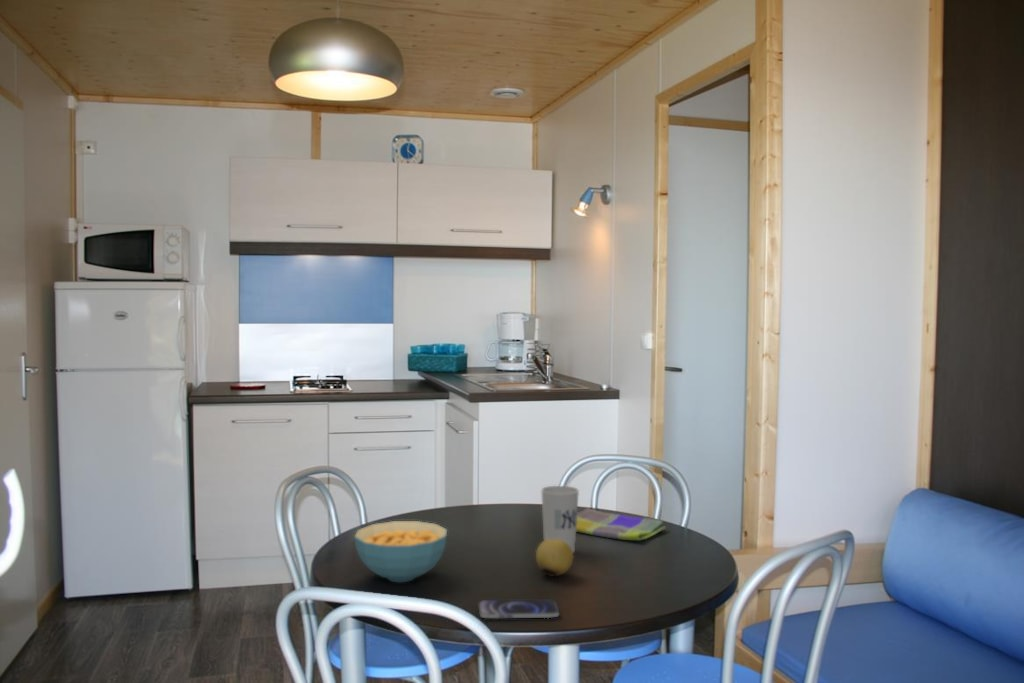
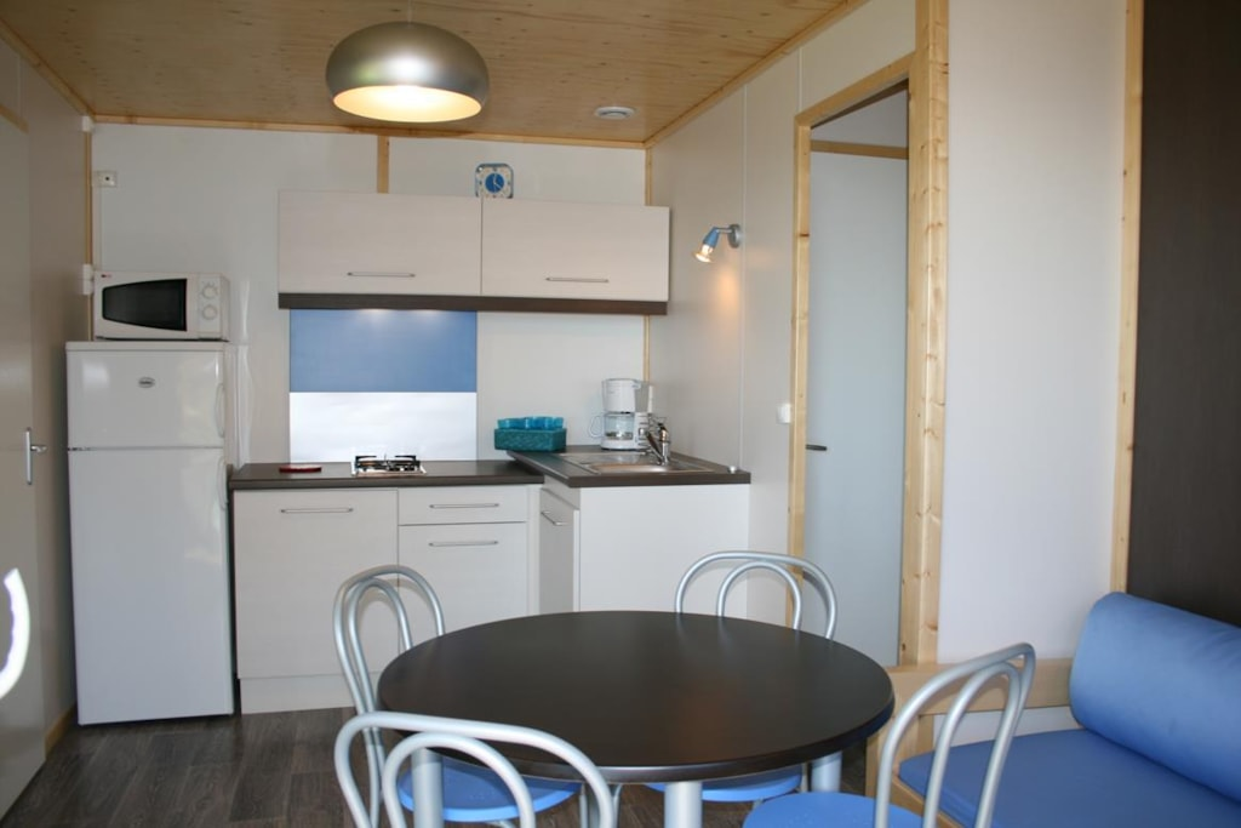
- cup [540,485,580,554]
- smartphone [478,598,560,619]
- dish towel [576,507,667,541]
- cereal bowl [353,520,448,583]
- fruit [535,539,575,578]
